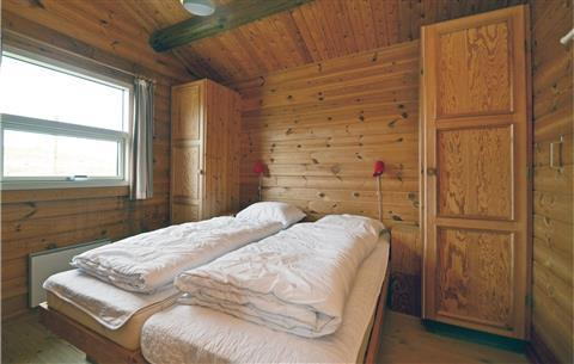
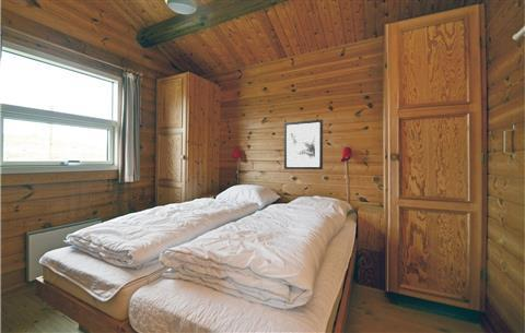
+ wall art [283,118,324,170]
